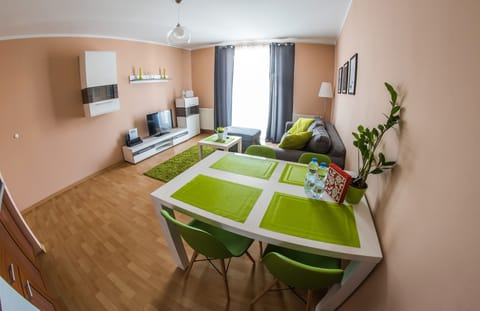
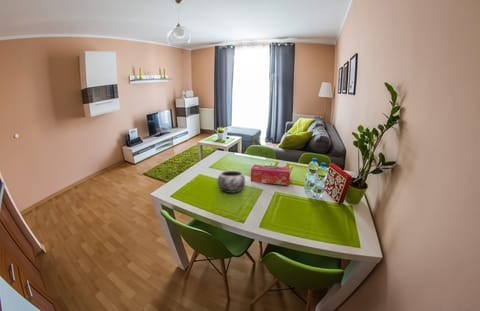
+ decorative bowl [217,170,246,194]
+ tissue box [250,164,291,186]
